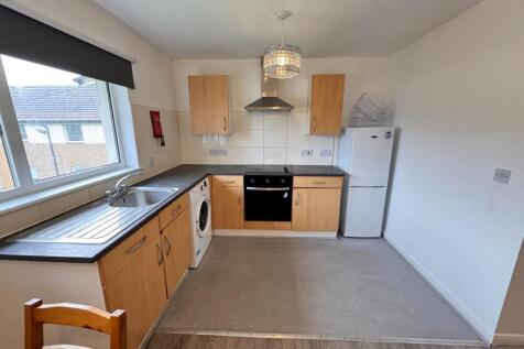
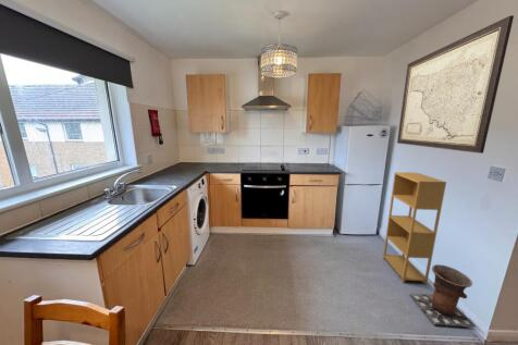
+ vase [408,263,478,329]
+ wall art [396,14,515,155]
+ shelving unit [382,171,447,285]
